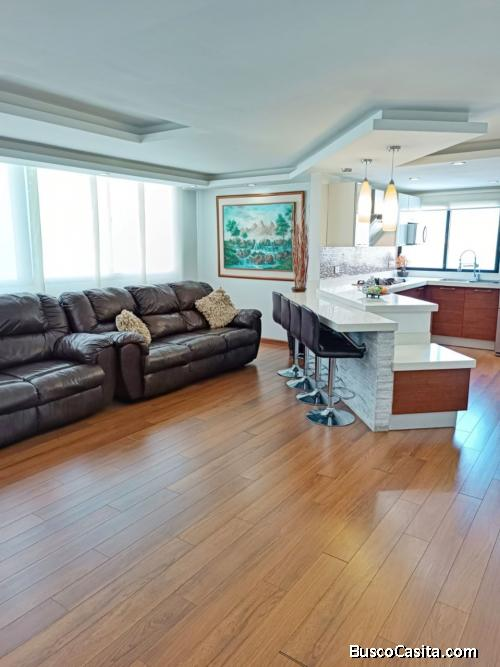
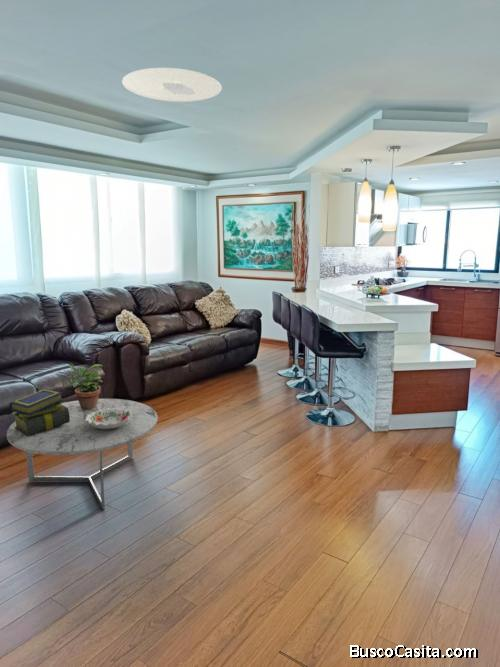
+ potted plant [66,363,103,409]
+ ceiling light [121,67,223,103]
+ stack of books [8,388,70,436]
+ decorative bowl [86,408,132,429]
+ coffee table [6,398,159,511]
